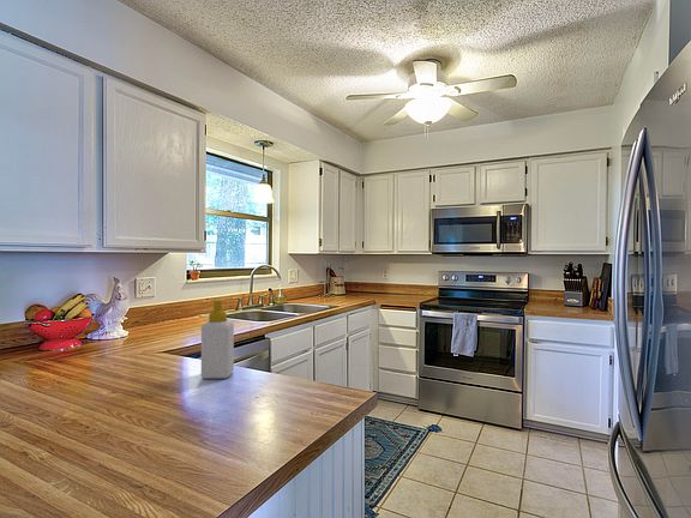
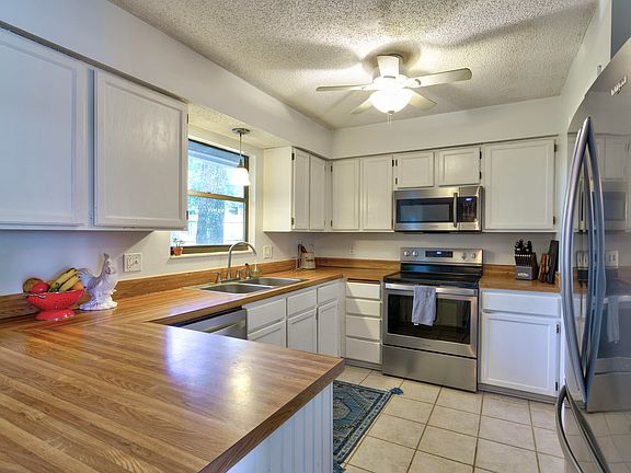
- soap bottle [200,297,235,380]
